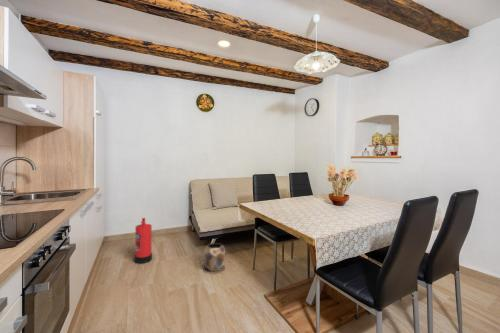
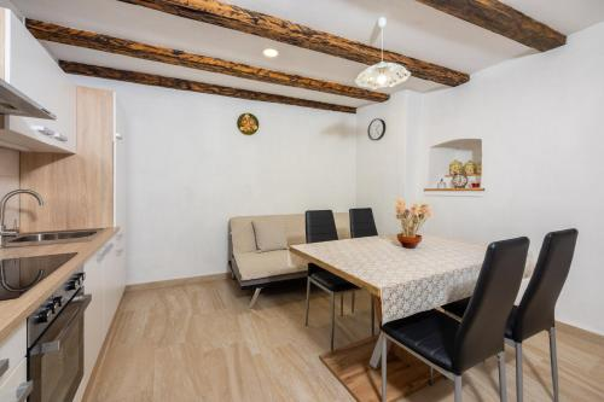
- fire extinguisher [133,217,153,264]
- planter [203,242,226,272]
